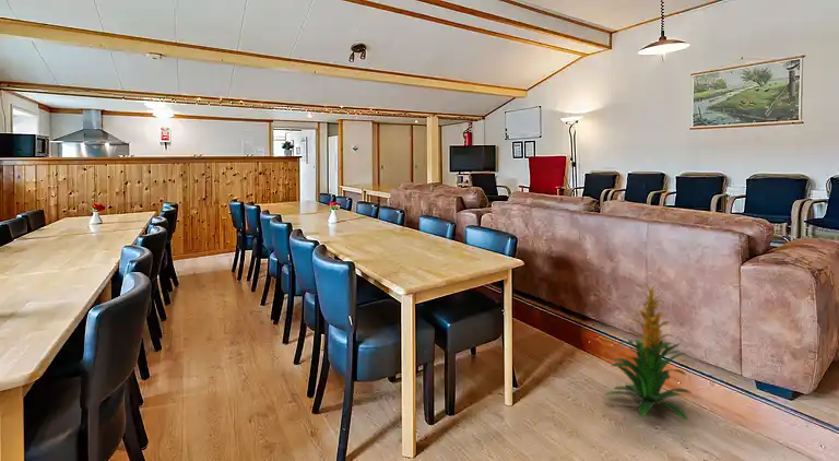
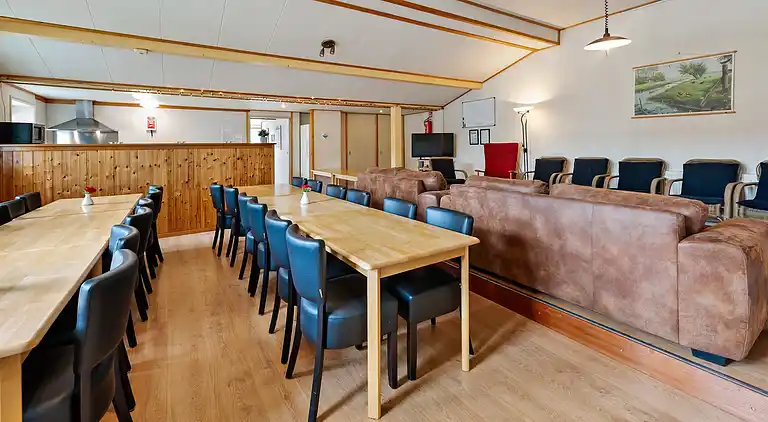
- indoor plant [603,282,692,422]
